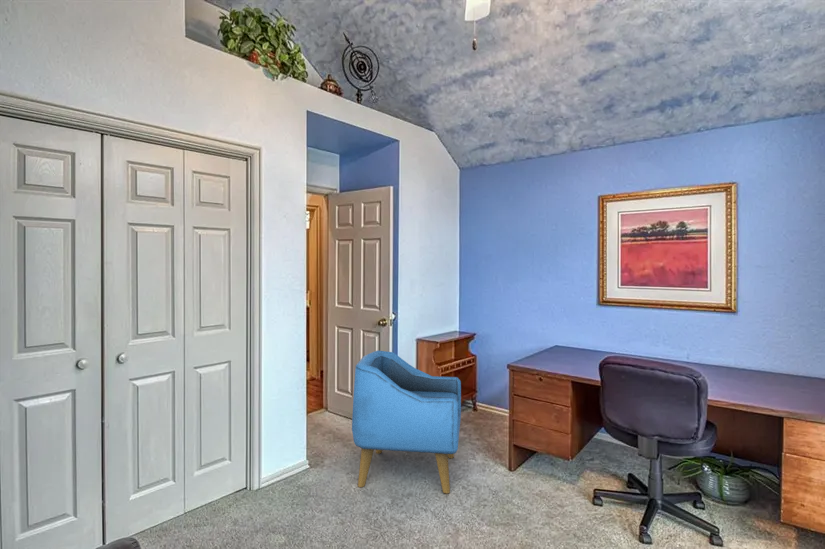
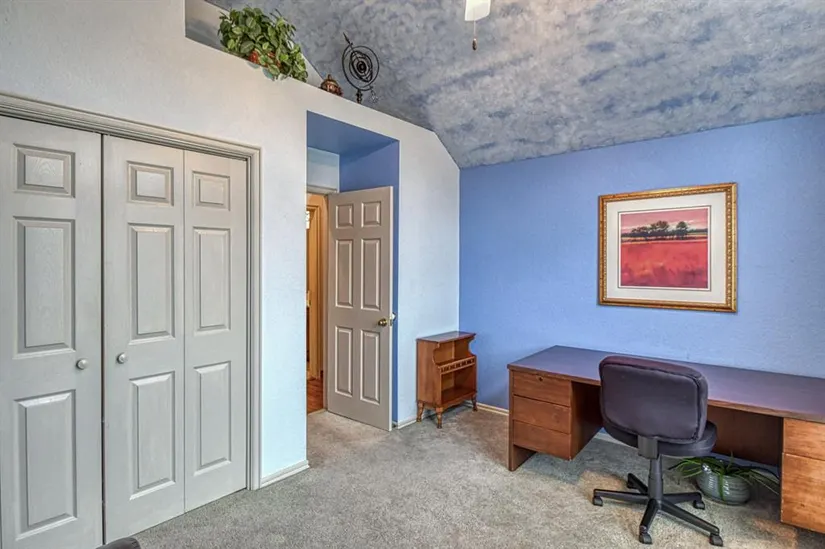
- armchair [351,350,462,495]
